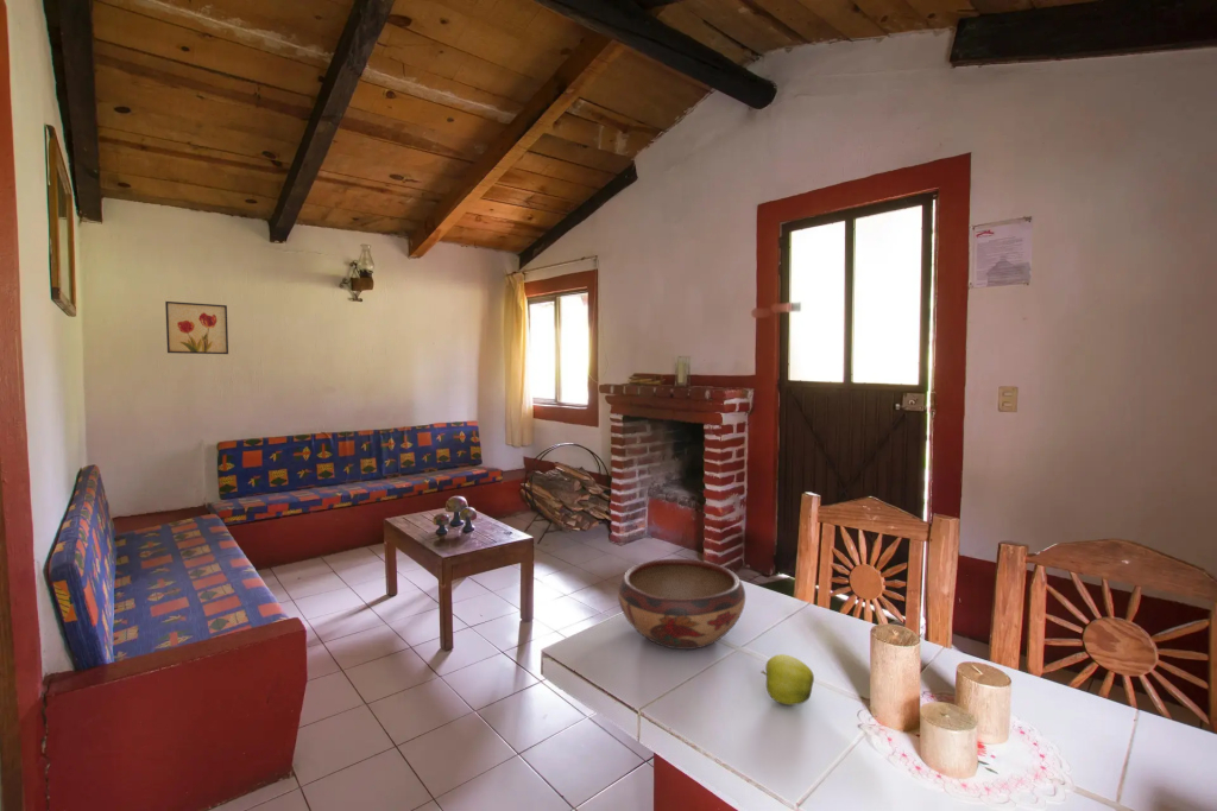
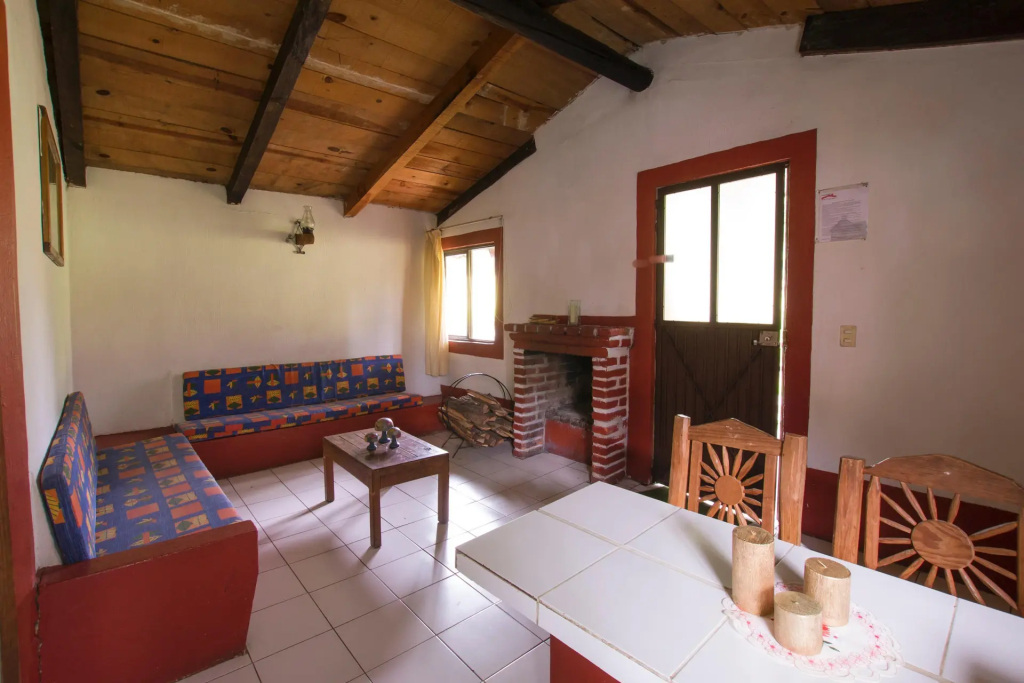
- apple [759,653,815,707]
- wall art [164,300,229,355]
- decorative bowl [617,558,746,651]
